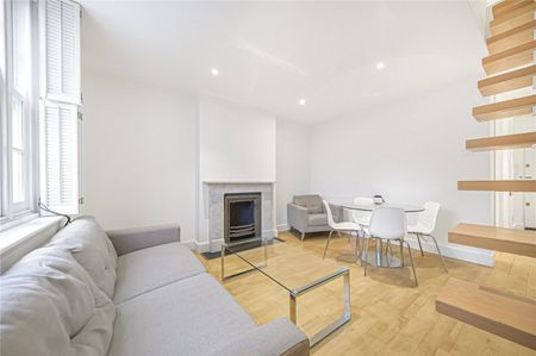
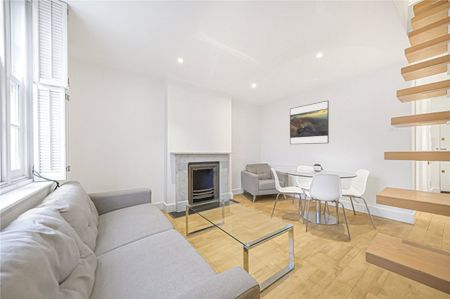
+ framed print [289,100,330,145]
